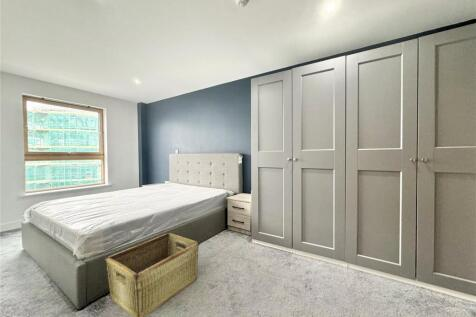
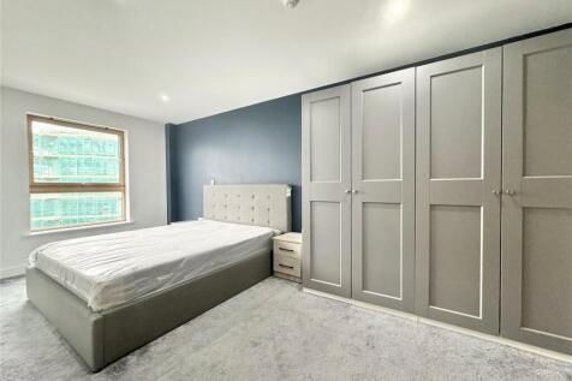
- hamper [104,232,200,317]
